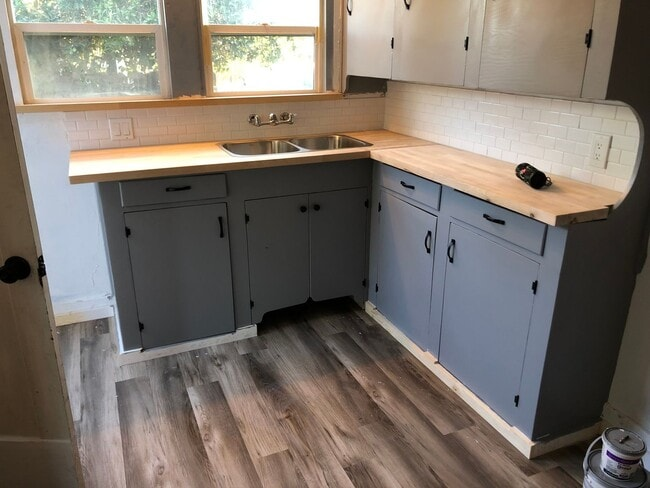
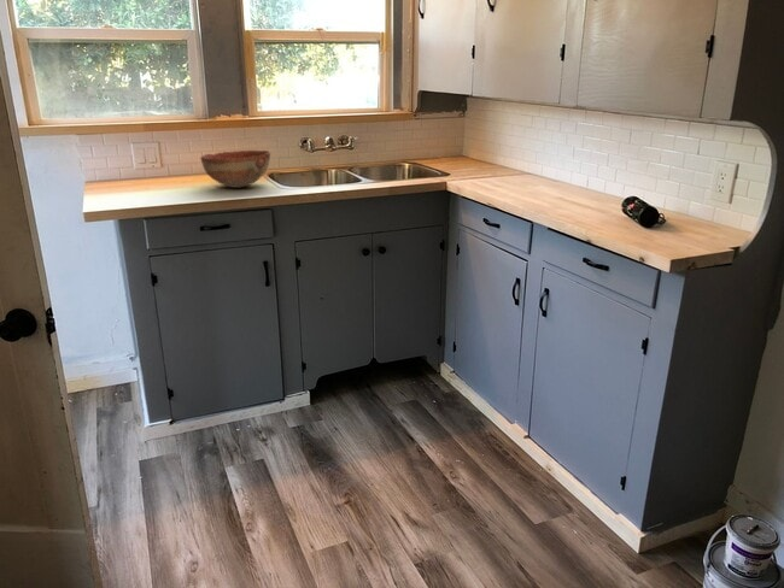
+ bowl [199,149,271,189]
